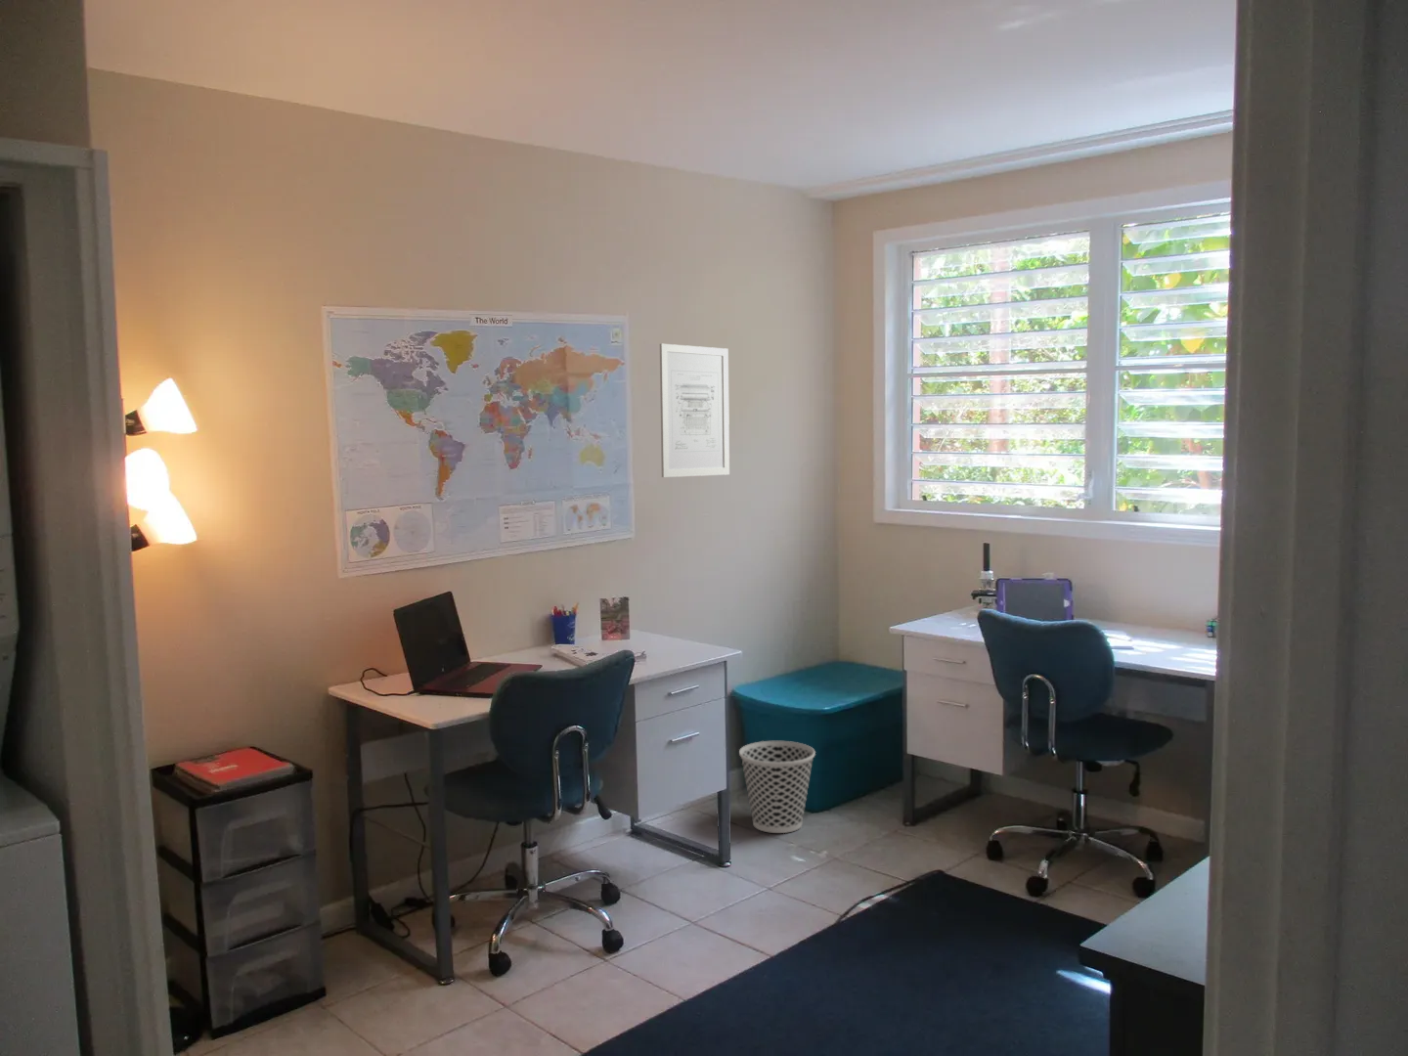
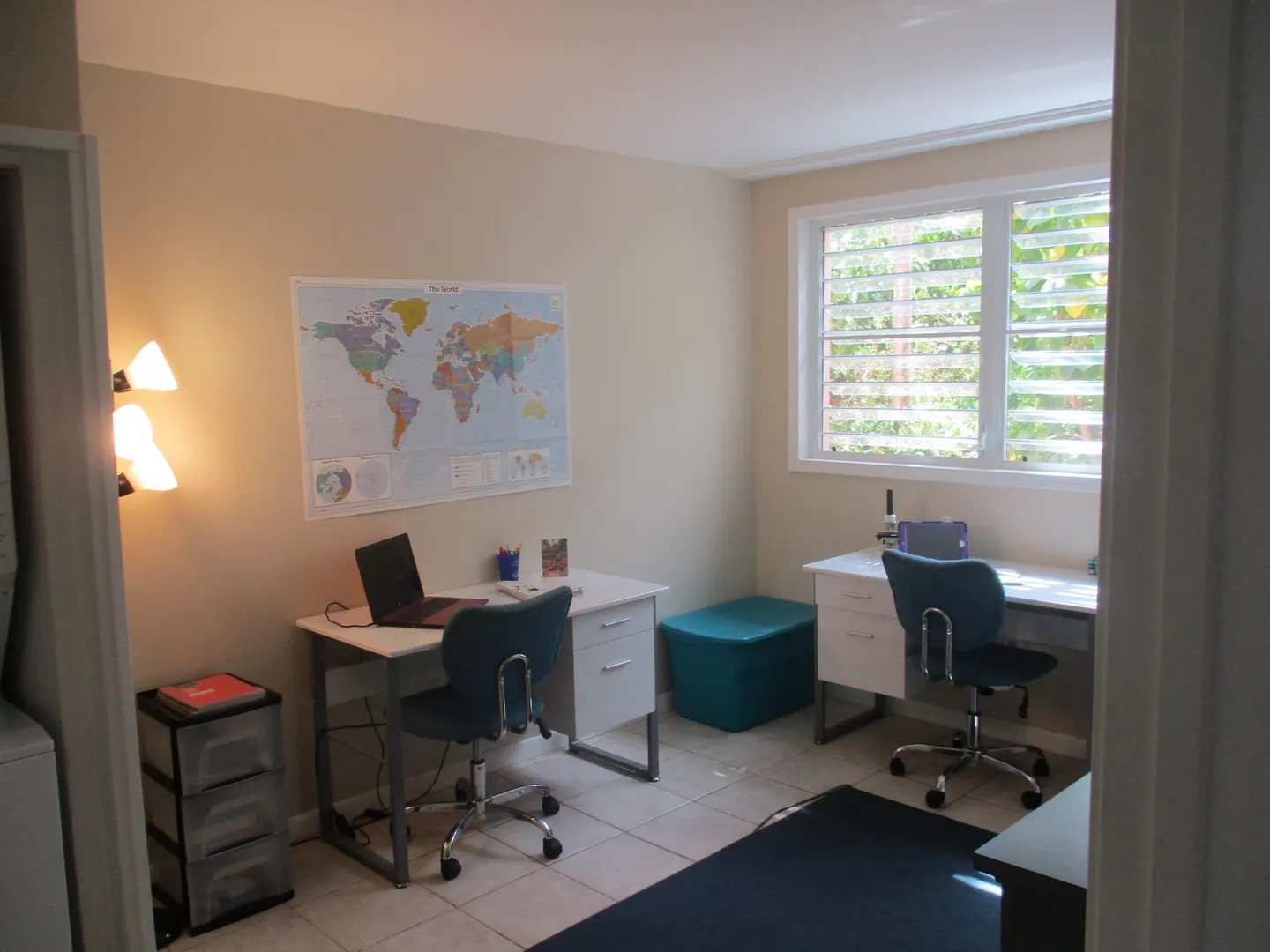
- wastebasket [738,740,816,834]
- wall art [659,343,731,478]
